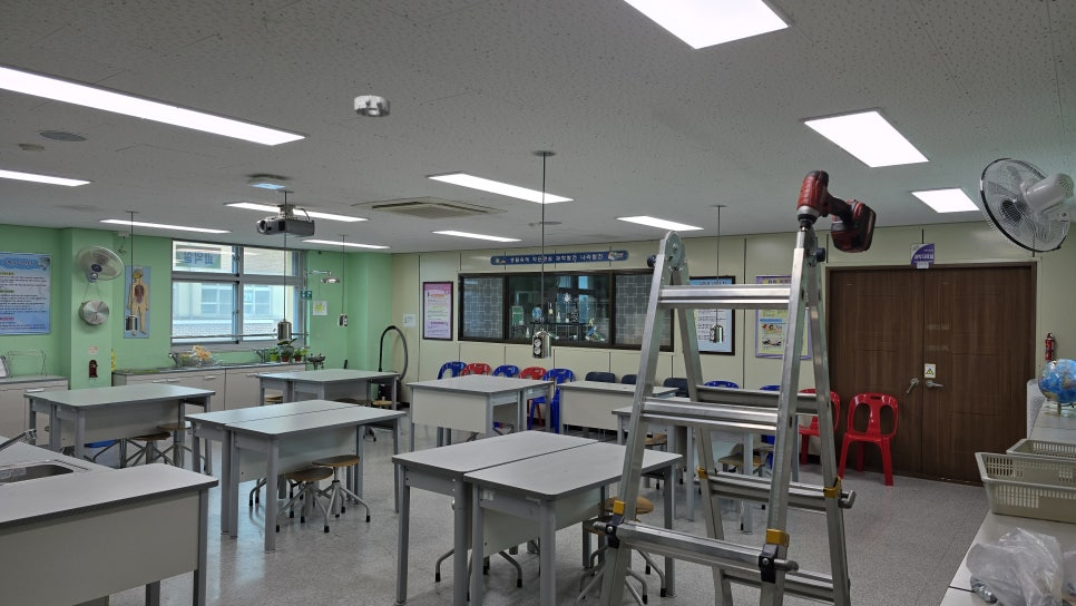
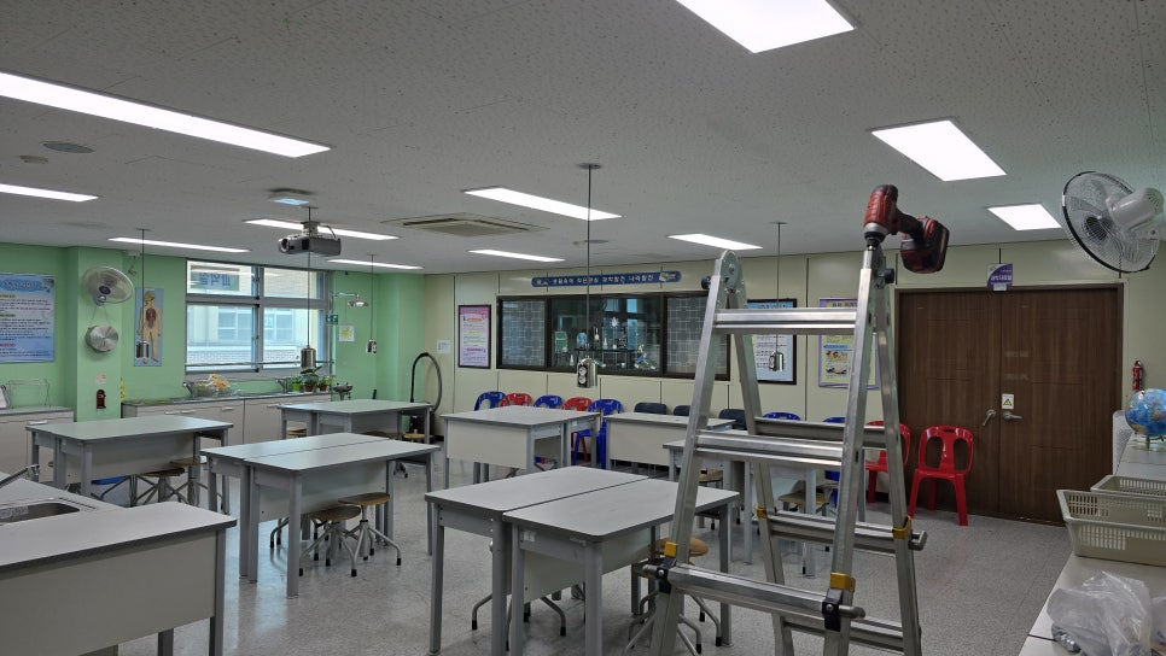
- smoke detector [353,95,391,118]
